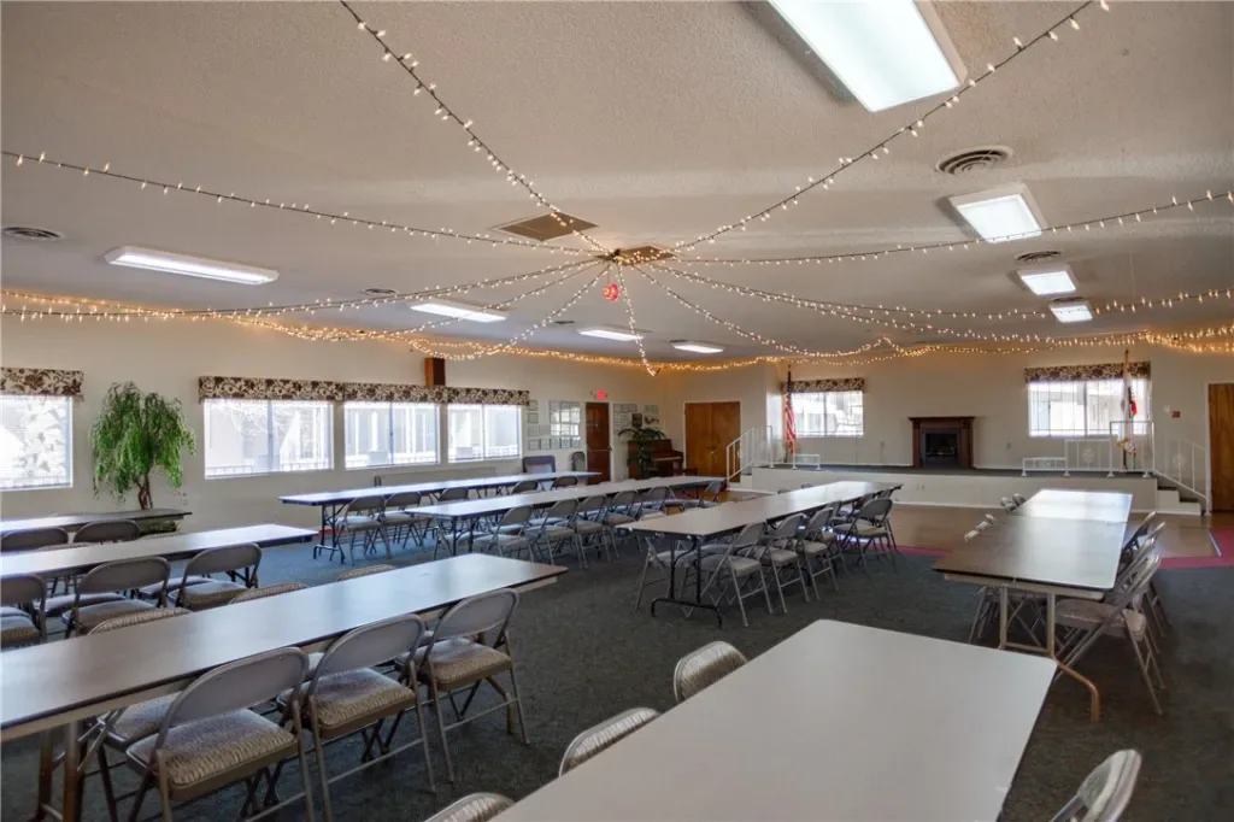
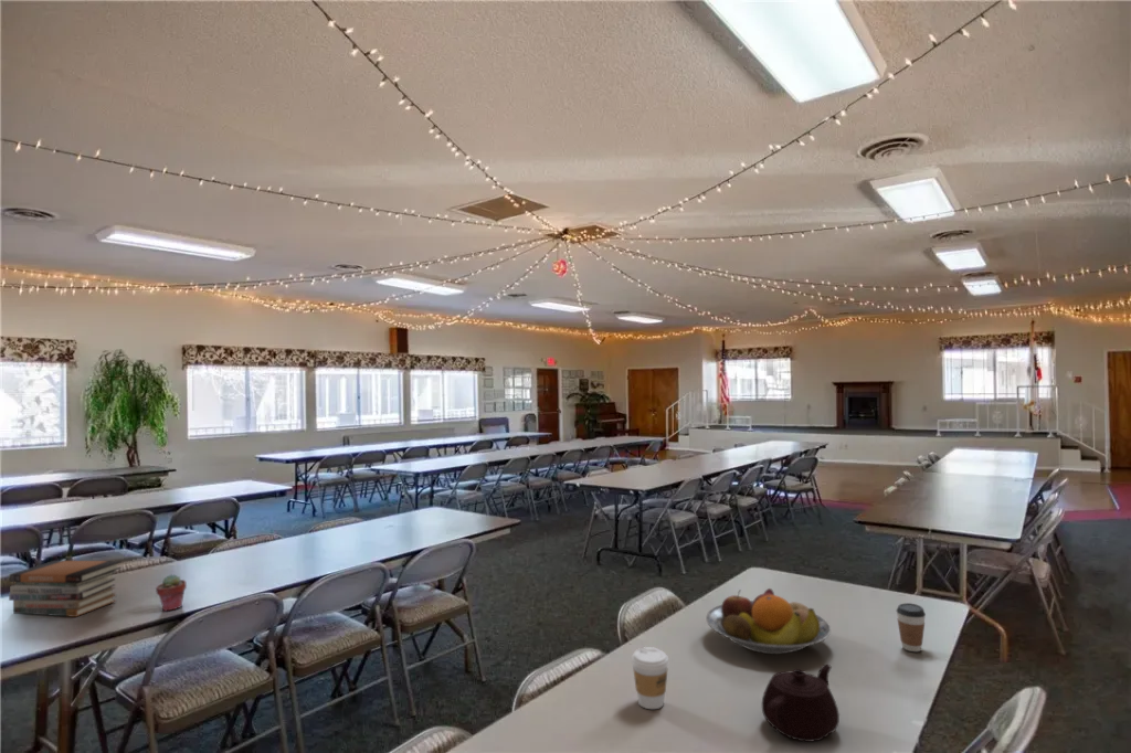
+ potted succulent [155,573,188,612]
+ teapot [761,664,841,743]
+ coffee cup [896,602,927,653]
+ book stack [8,560,123,618]
+ coffee cup [631,646,669,710]
+ fruit bowl [705,587,832,655]
